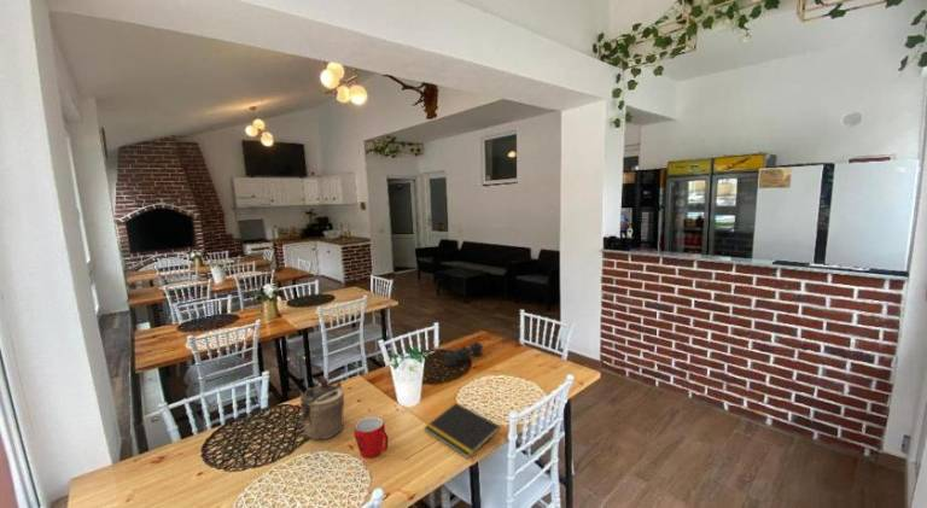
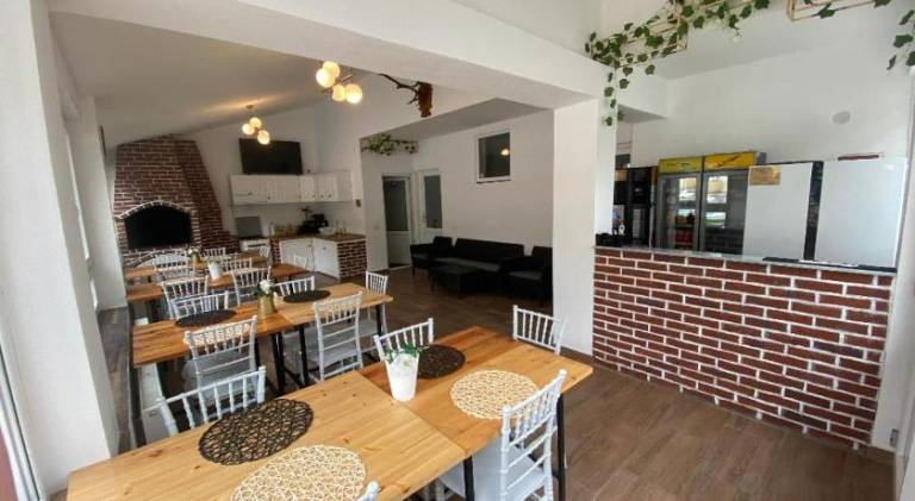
- sugar bowl [443,340,484,367]
- teapot [298,376,345,440]
- mug [352,415,389,460]
- notepad [422,402,501,460]
